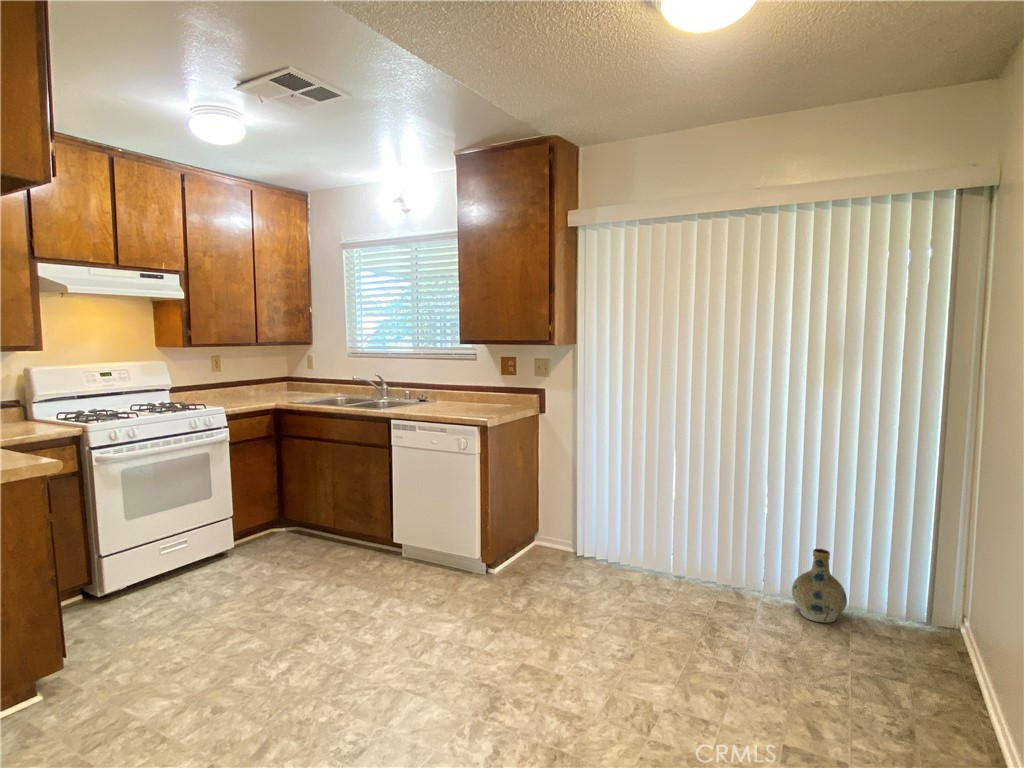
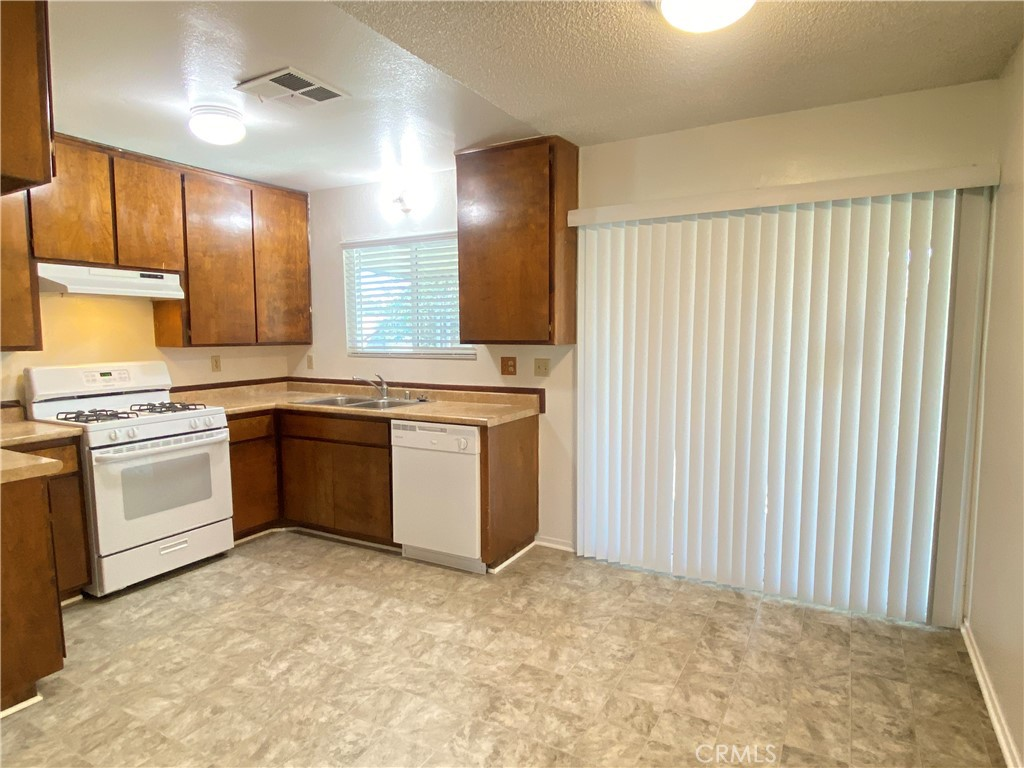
- ceramic jug [791,548,848,624]
